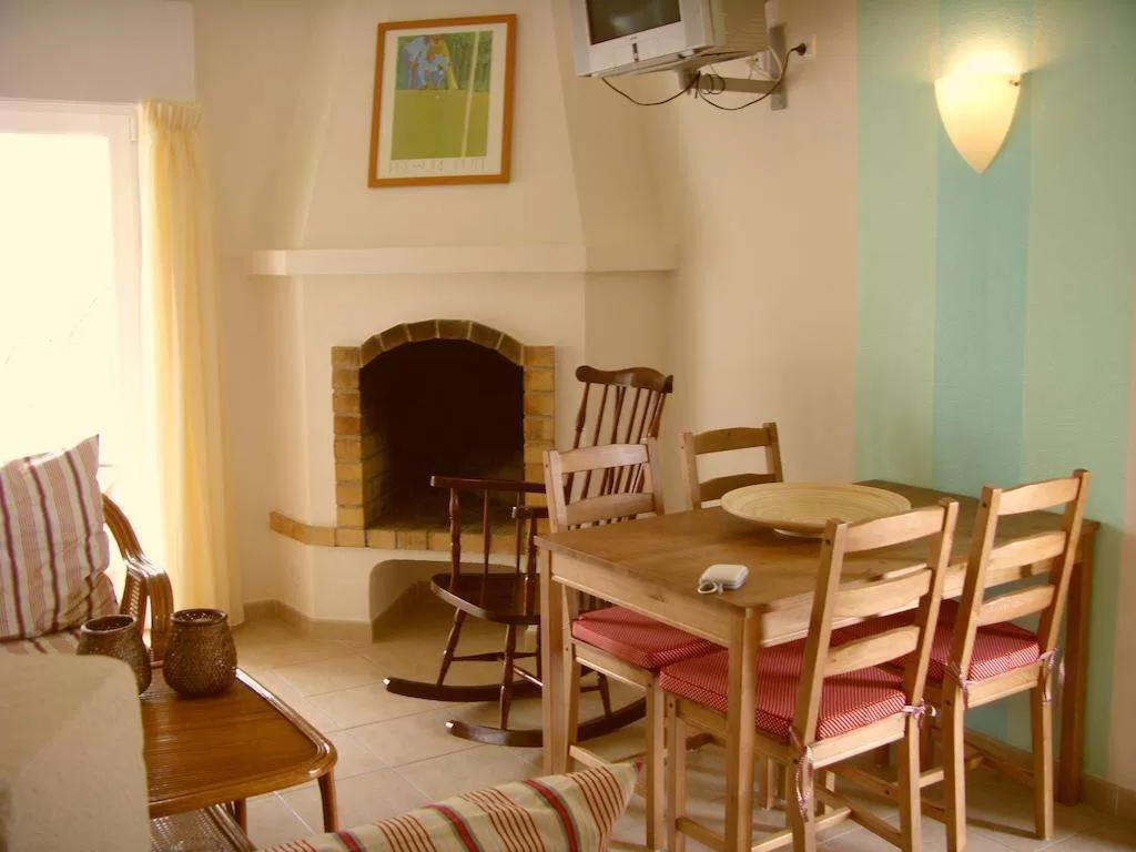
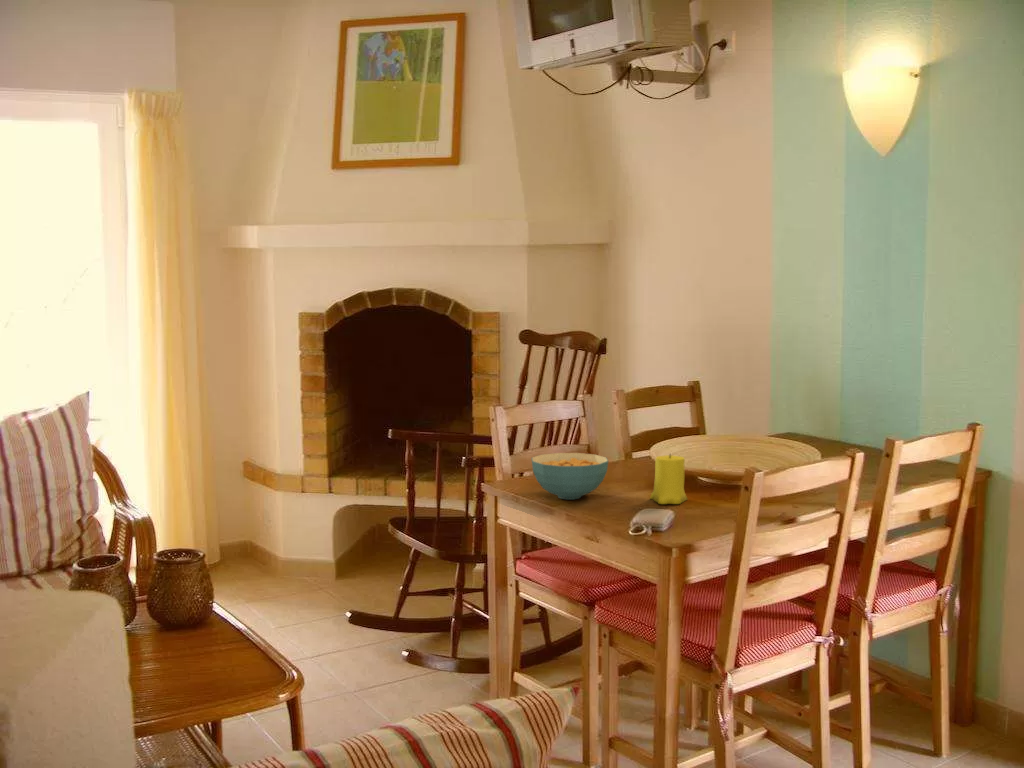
+ candle [649,452,689,505]
+ cereal bowl [531,452,609,500]
